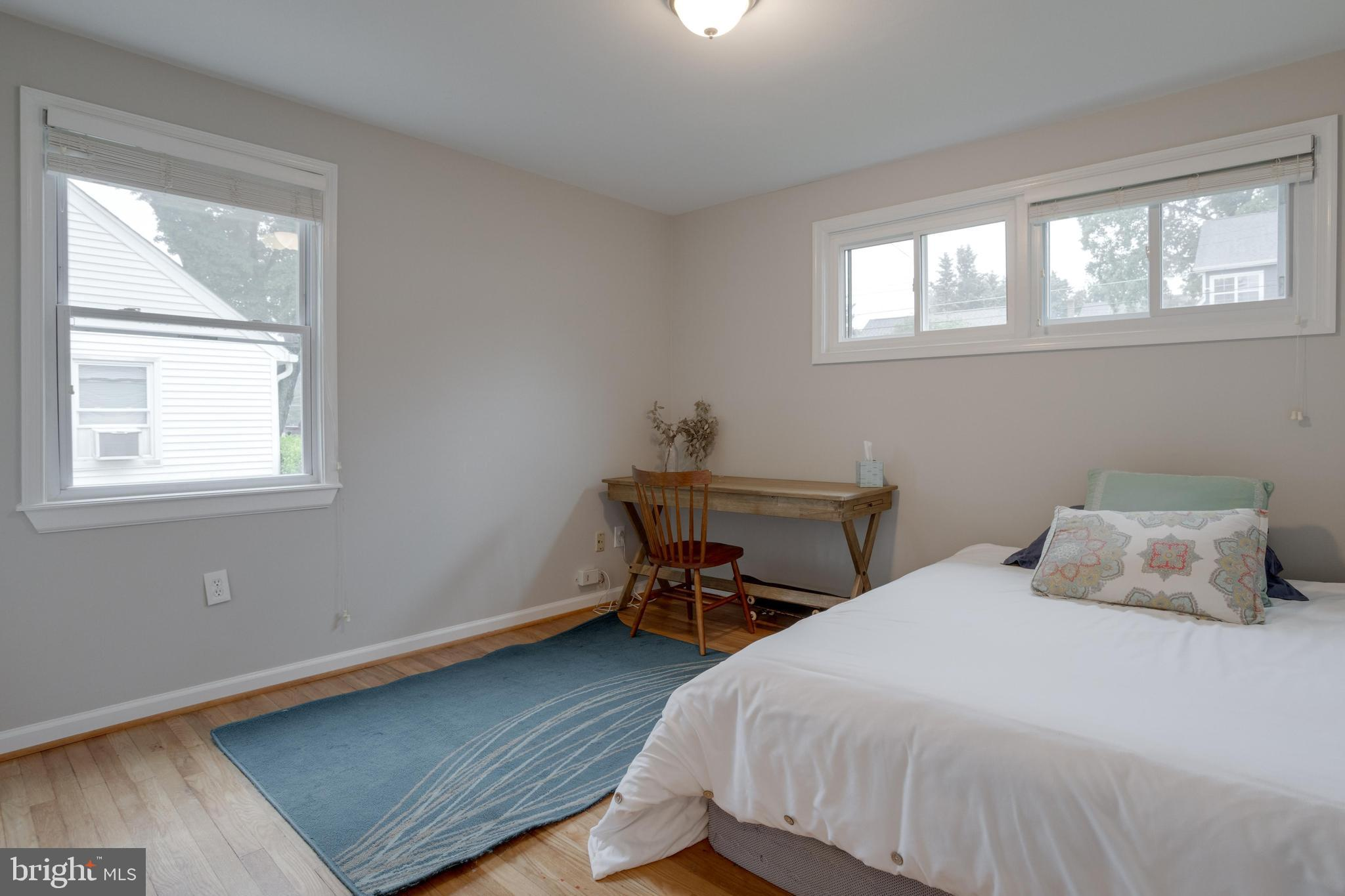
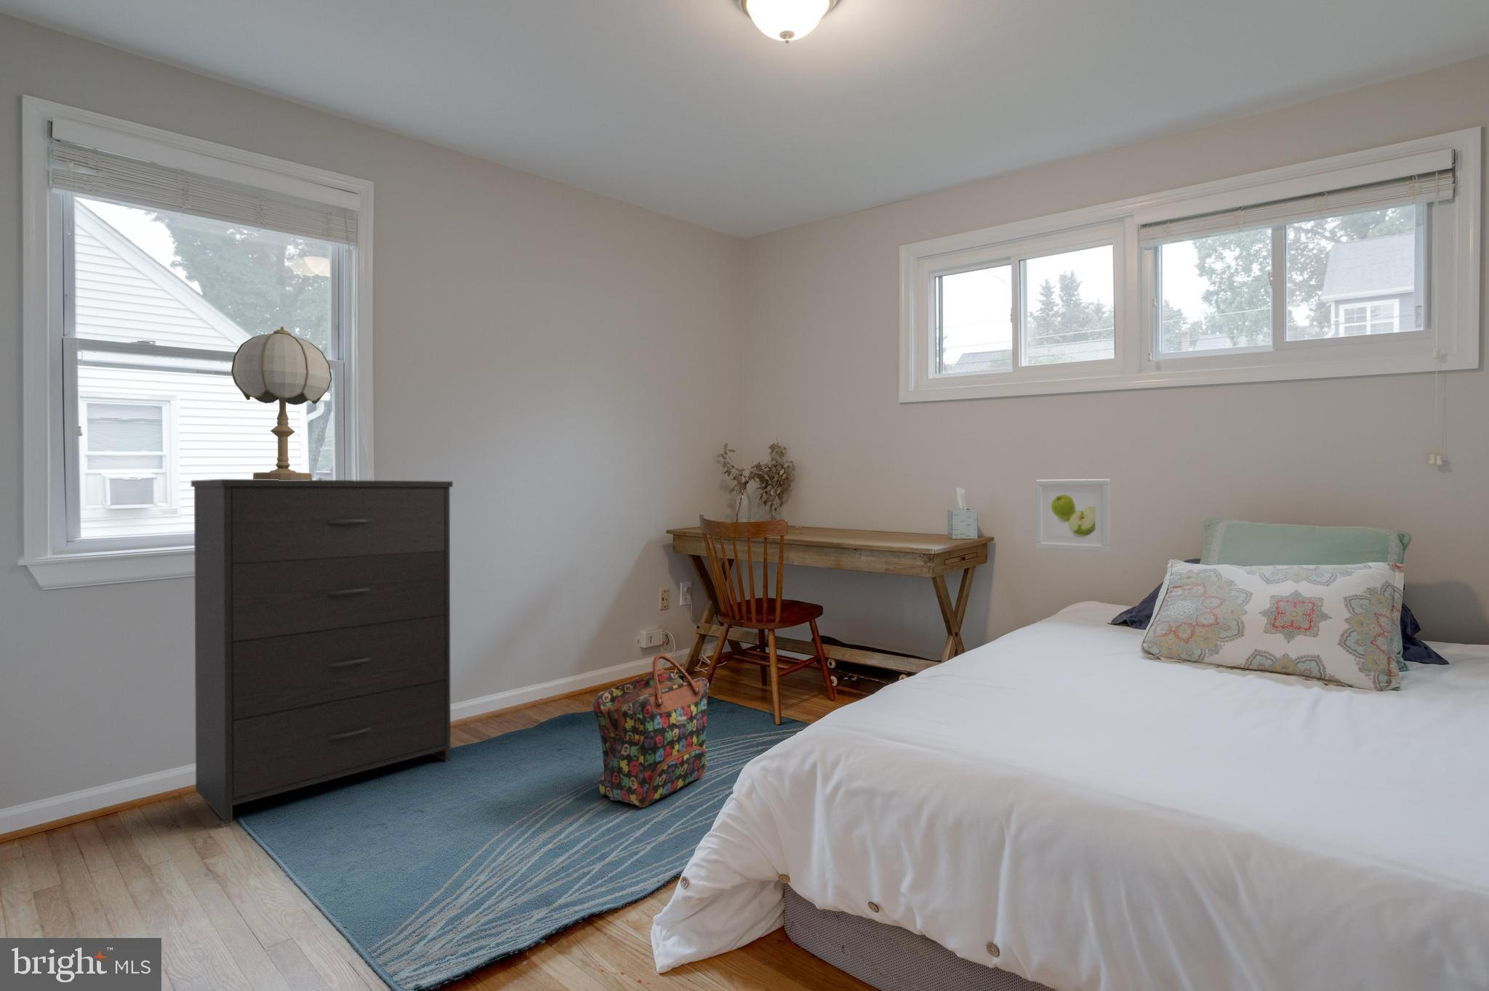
+ dresser [190,479,454,824]
+ table lamp [230,326,332,480]
+ backpack [592,653,710,809]
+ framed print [1035,479,1110,553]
